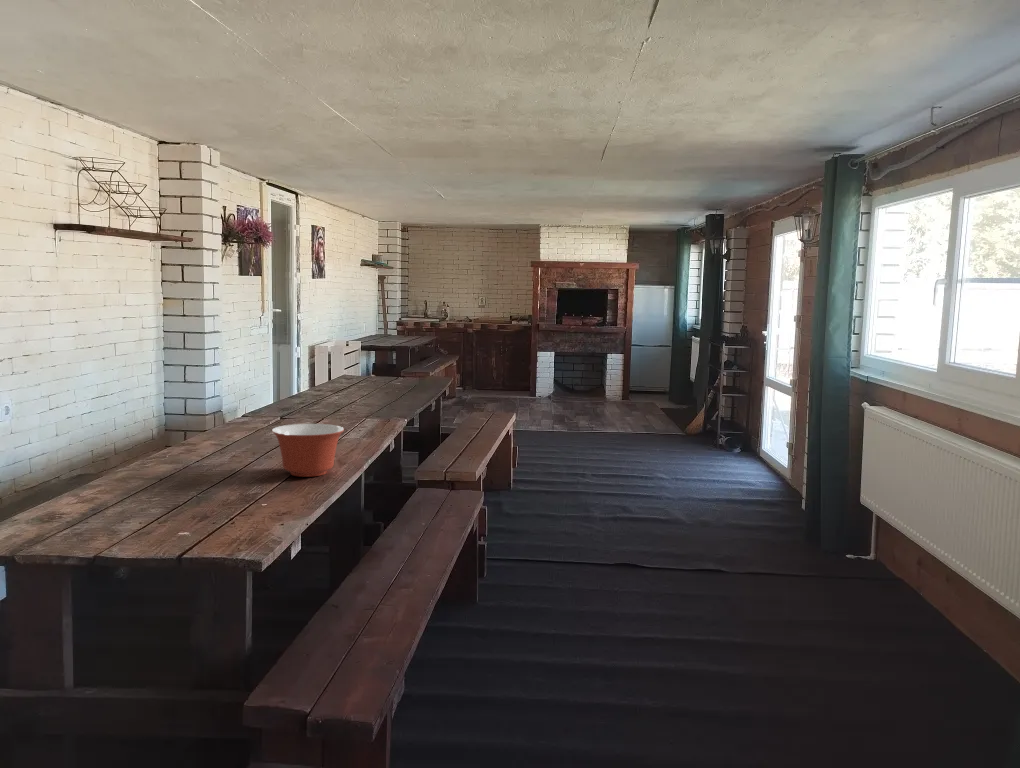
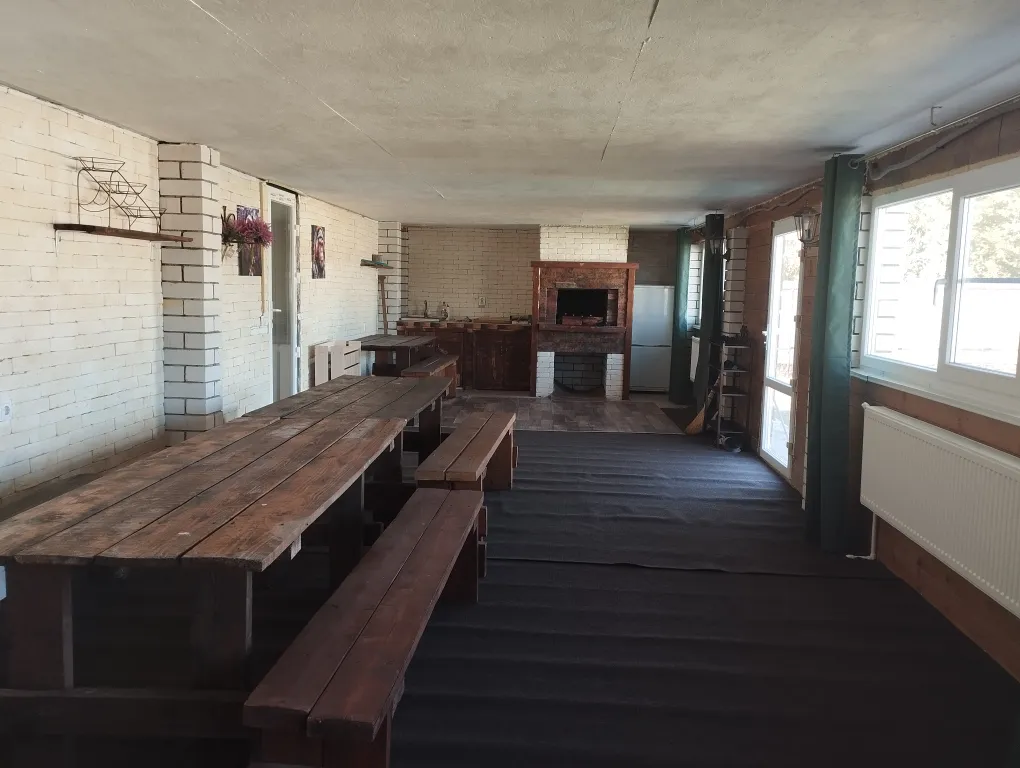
- mixing bowl [271,423,345,478]
